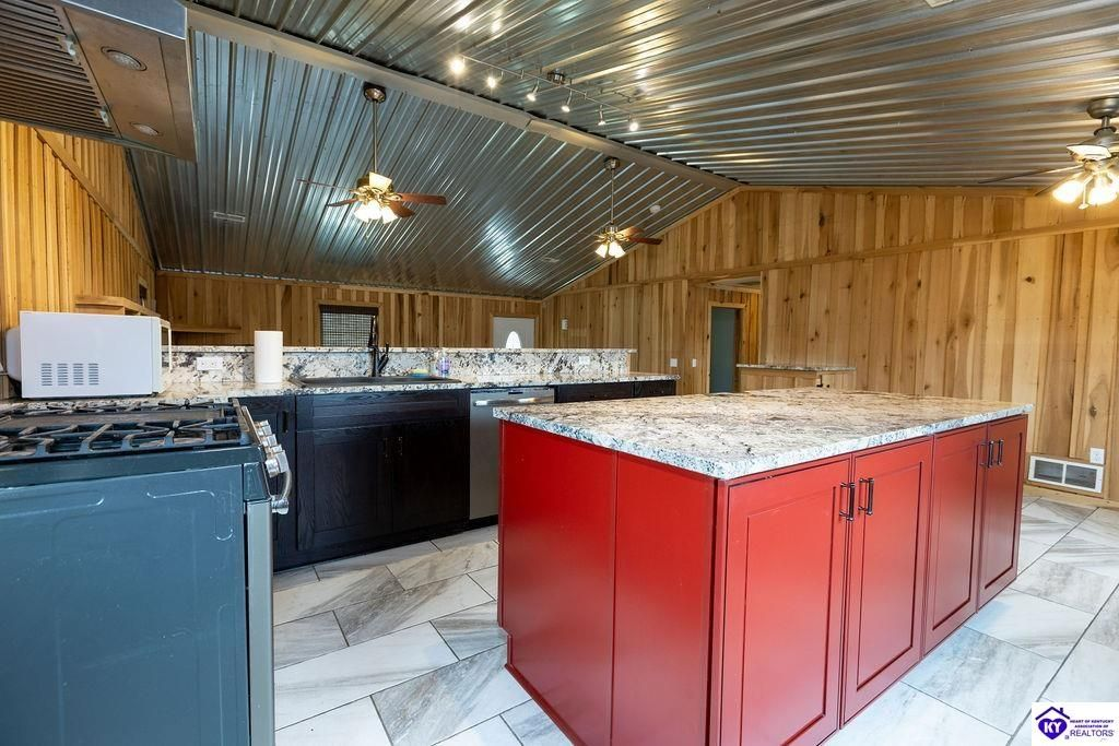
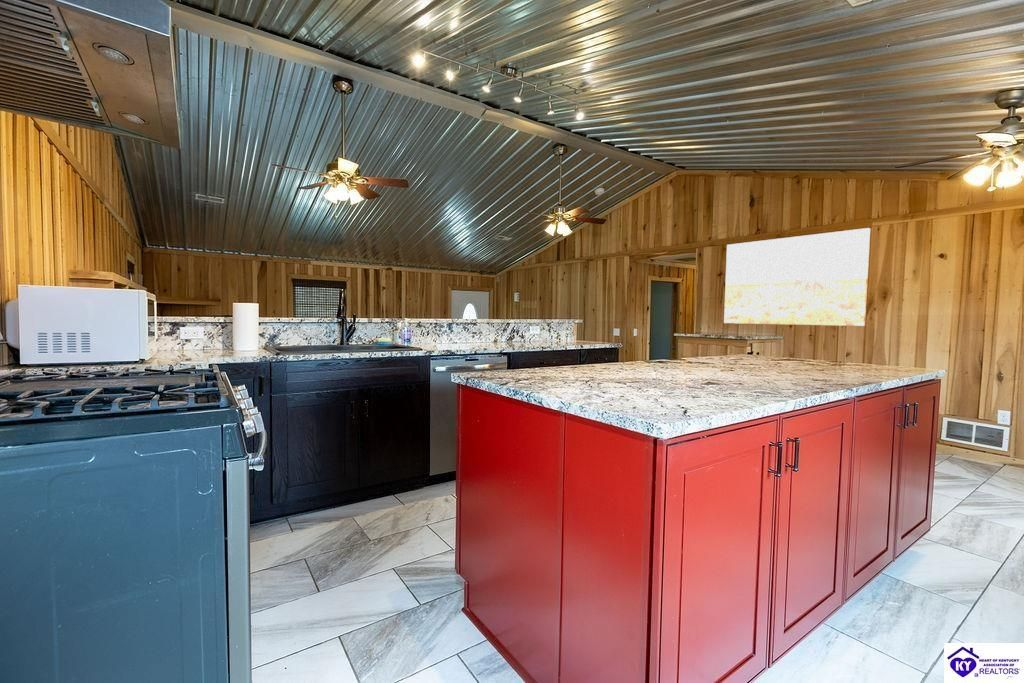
+ wall art [723,227,871,327]
